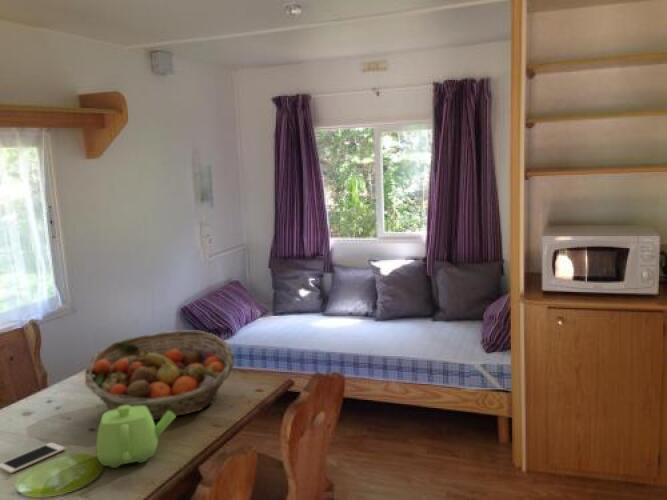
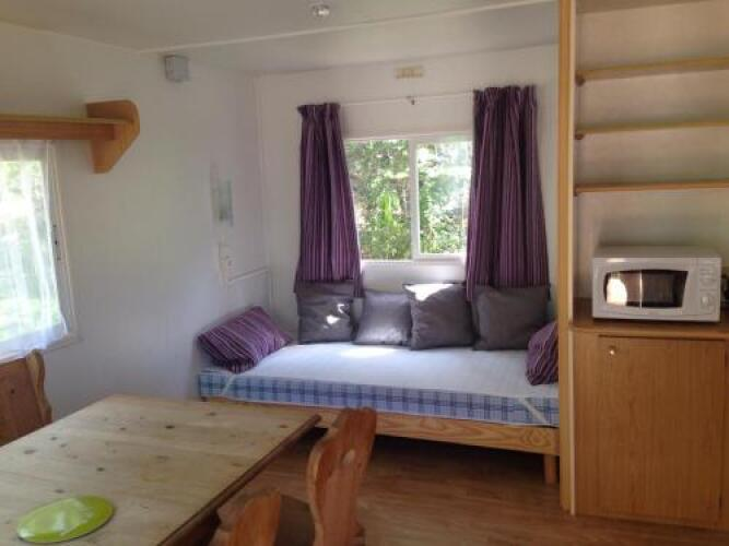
- teapot [95,405,177,469]
- fruit basket [84,329,236,421]
- cell phone [0,442,66,474]
